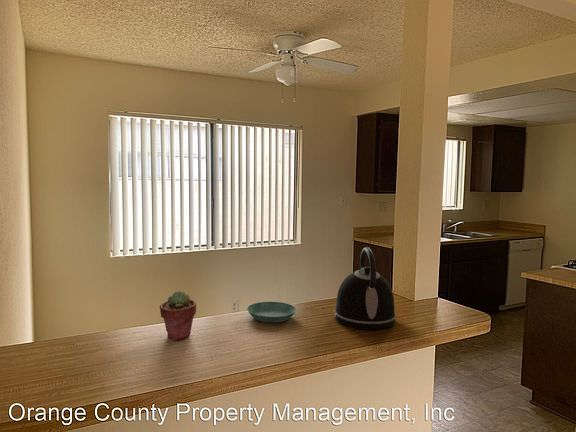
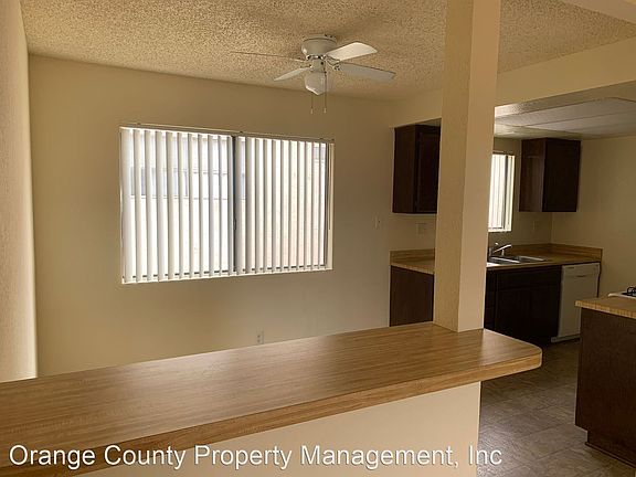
- saucer [246,301,297,324]
- potted succulent [159,290,197,342]
- kettle [333,246,397,331]
